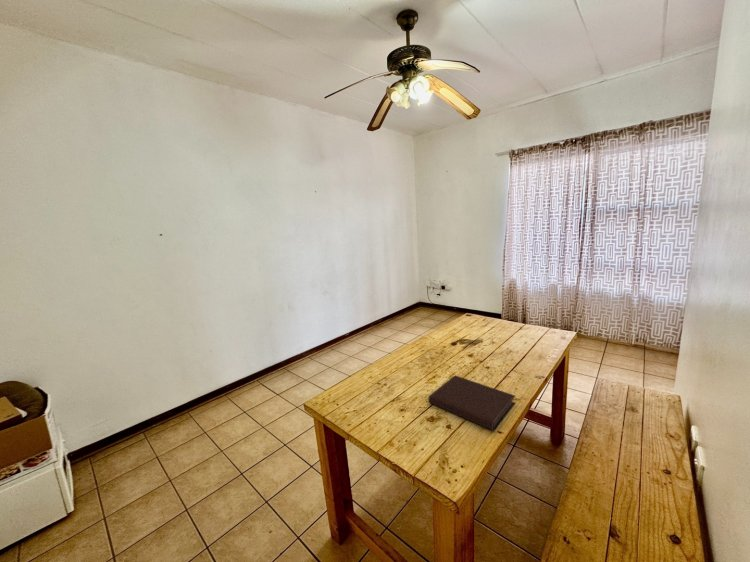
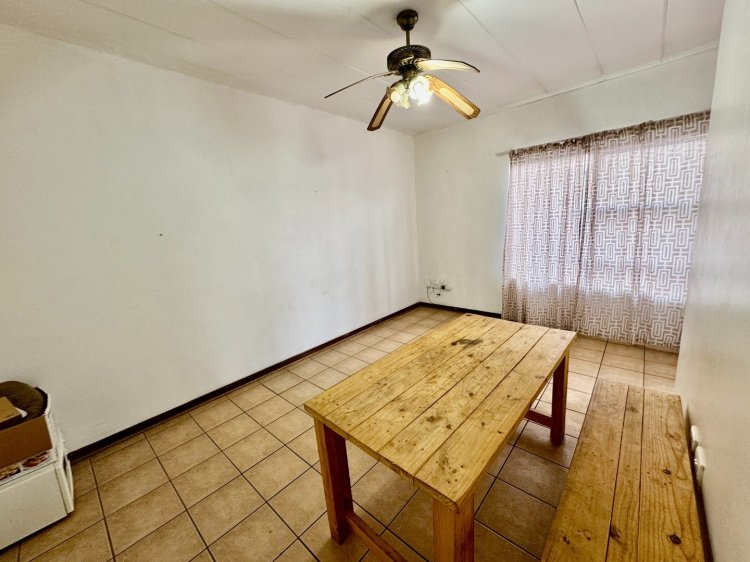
- notebook [428,375,516,432]
